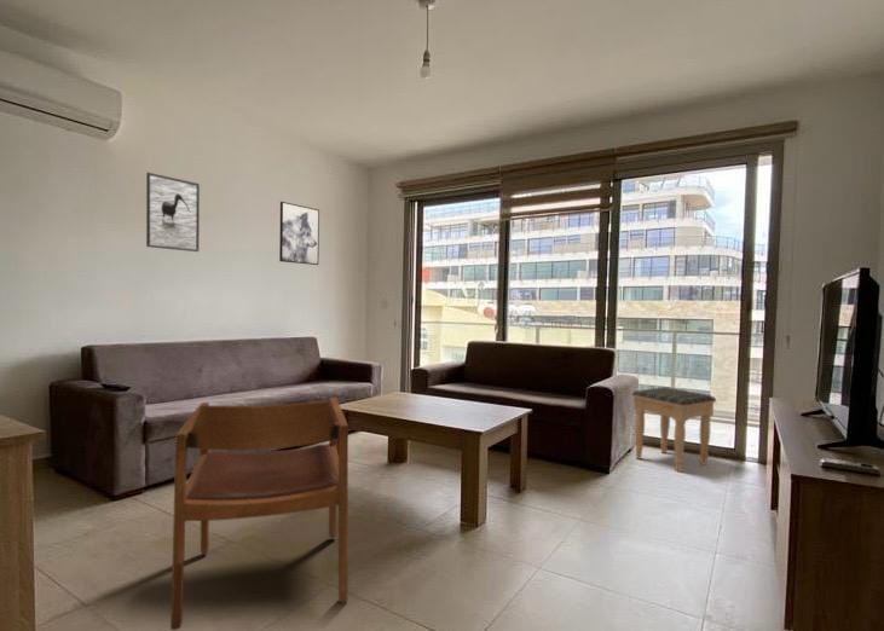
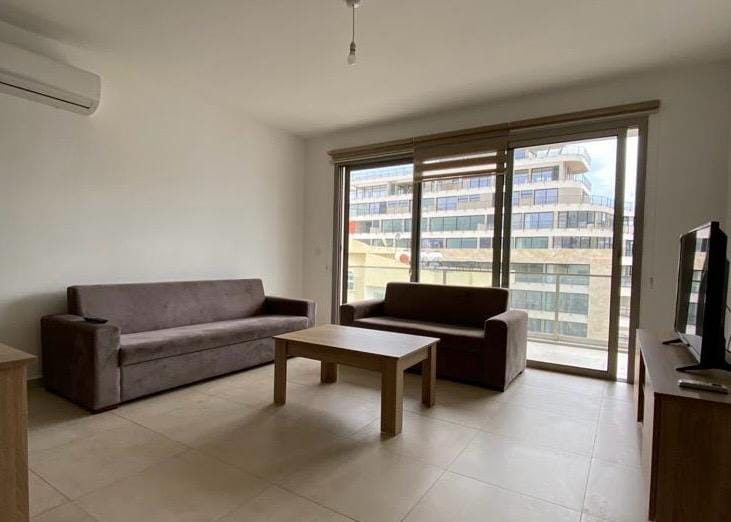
- footstool [630,386,717,474]
- armchair [169,396,349,631]
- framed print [145,172,201,253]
- wall art [278,201,320,266]
